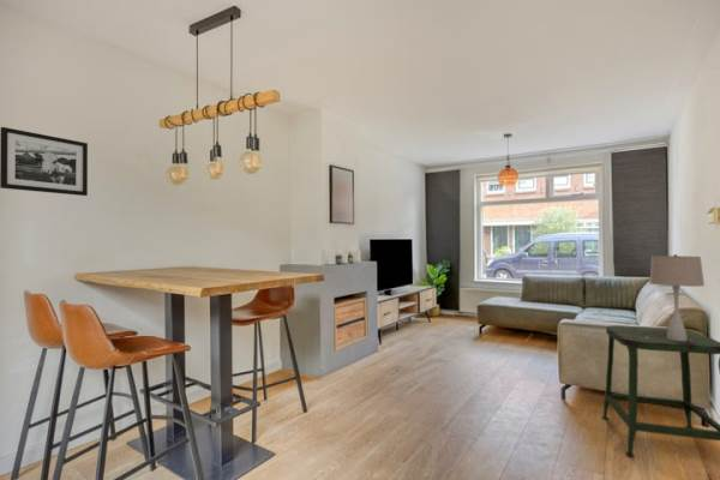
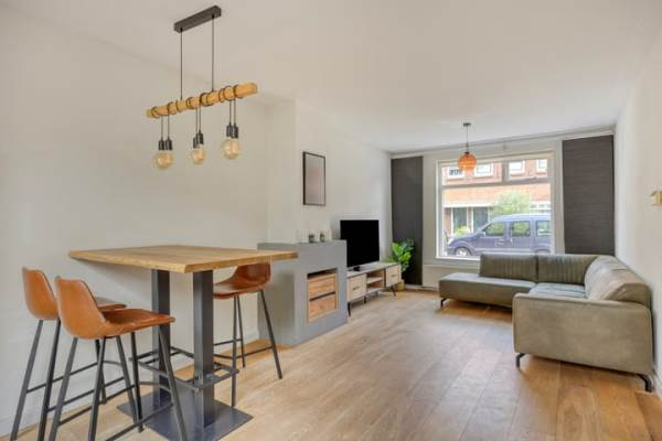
- table lamp [648,253,706,341]
- picture frame [0,126,89,197]
- stool [600,324,720,457]
